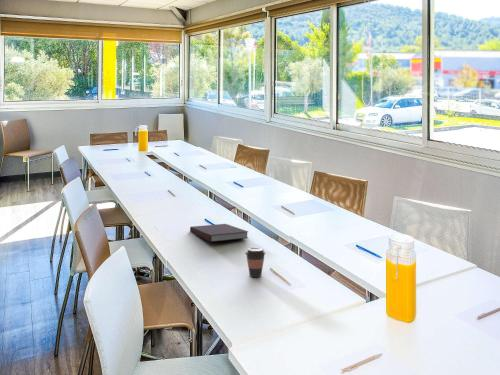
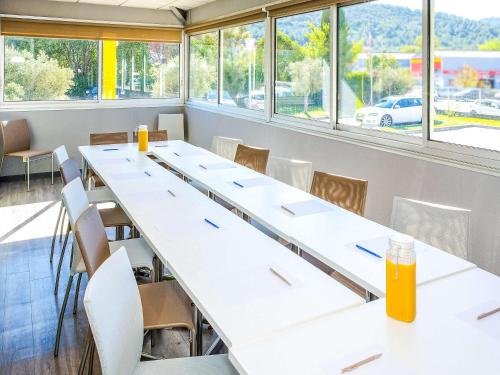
- notebook [189,223,249,243]
- coffee cup [244,247,267,278]
